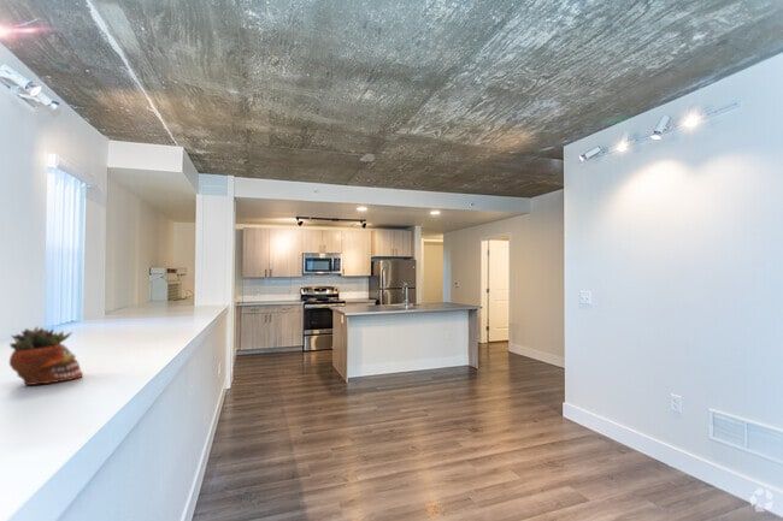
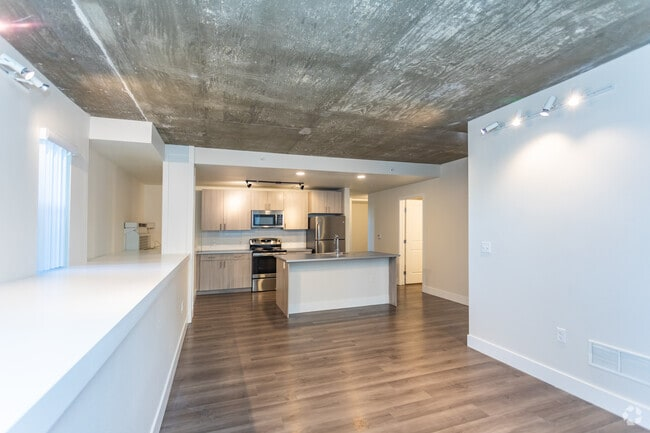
- succulent planter [8,325,84,386]
